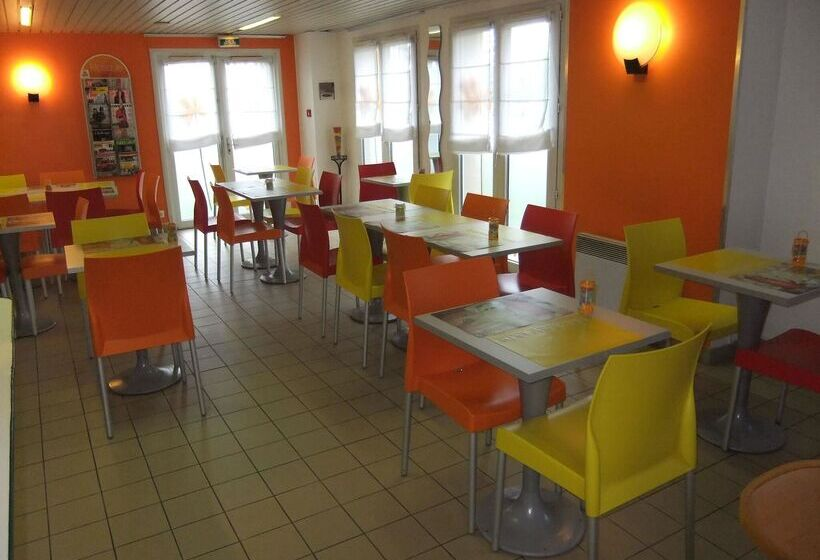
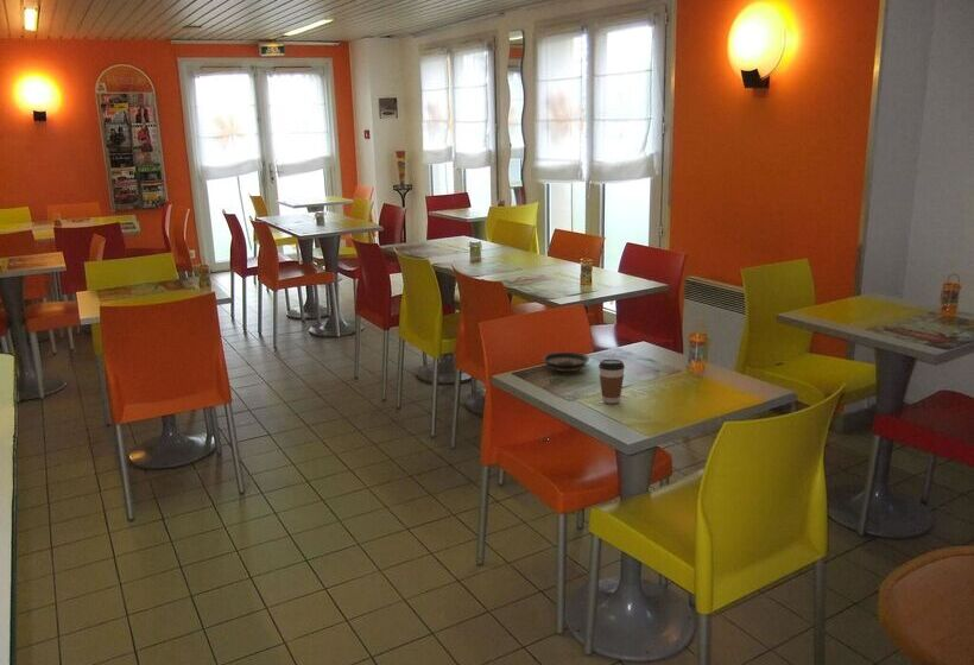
+ saucer [542,352,590,373]
+ coffee cup [597,357,626,405]
